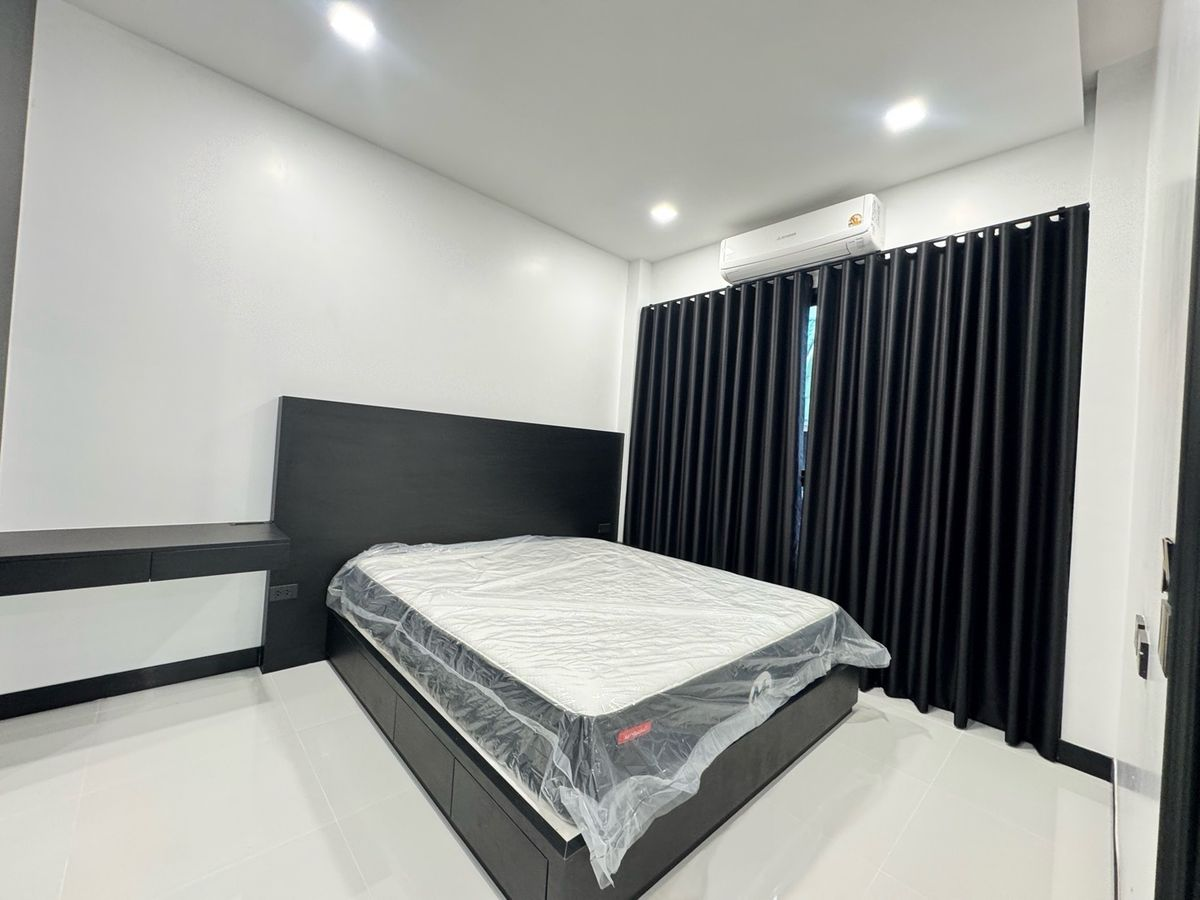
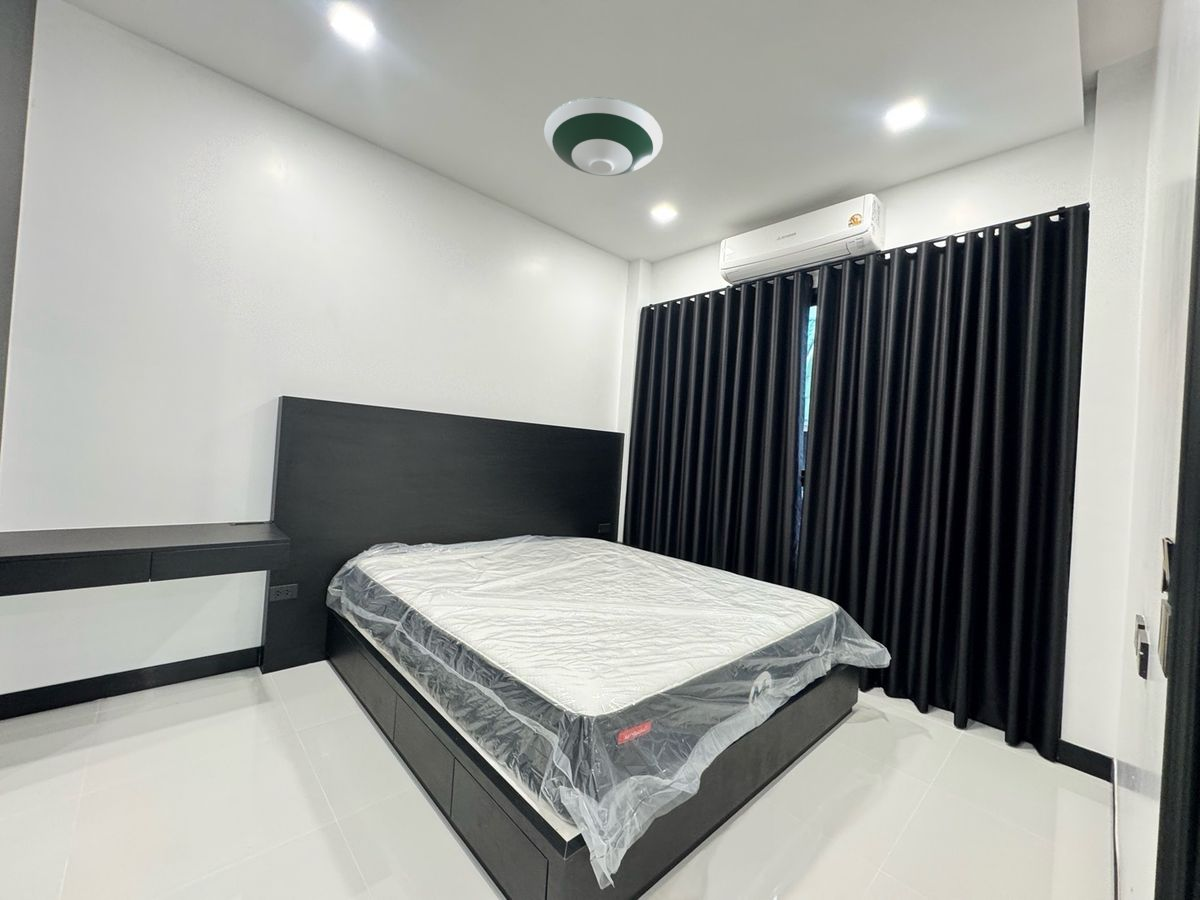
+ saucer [543,96,664,177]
